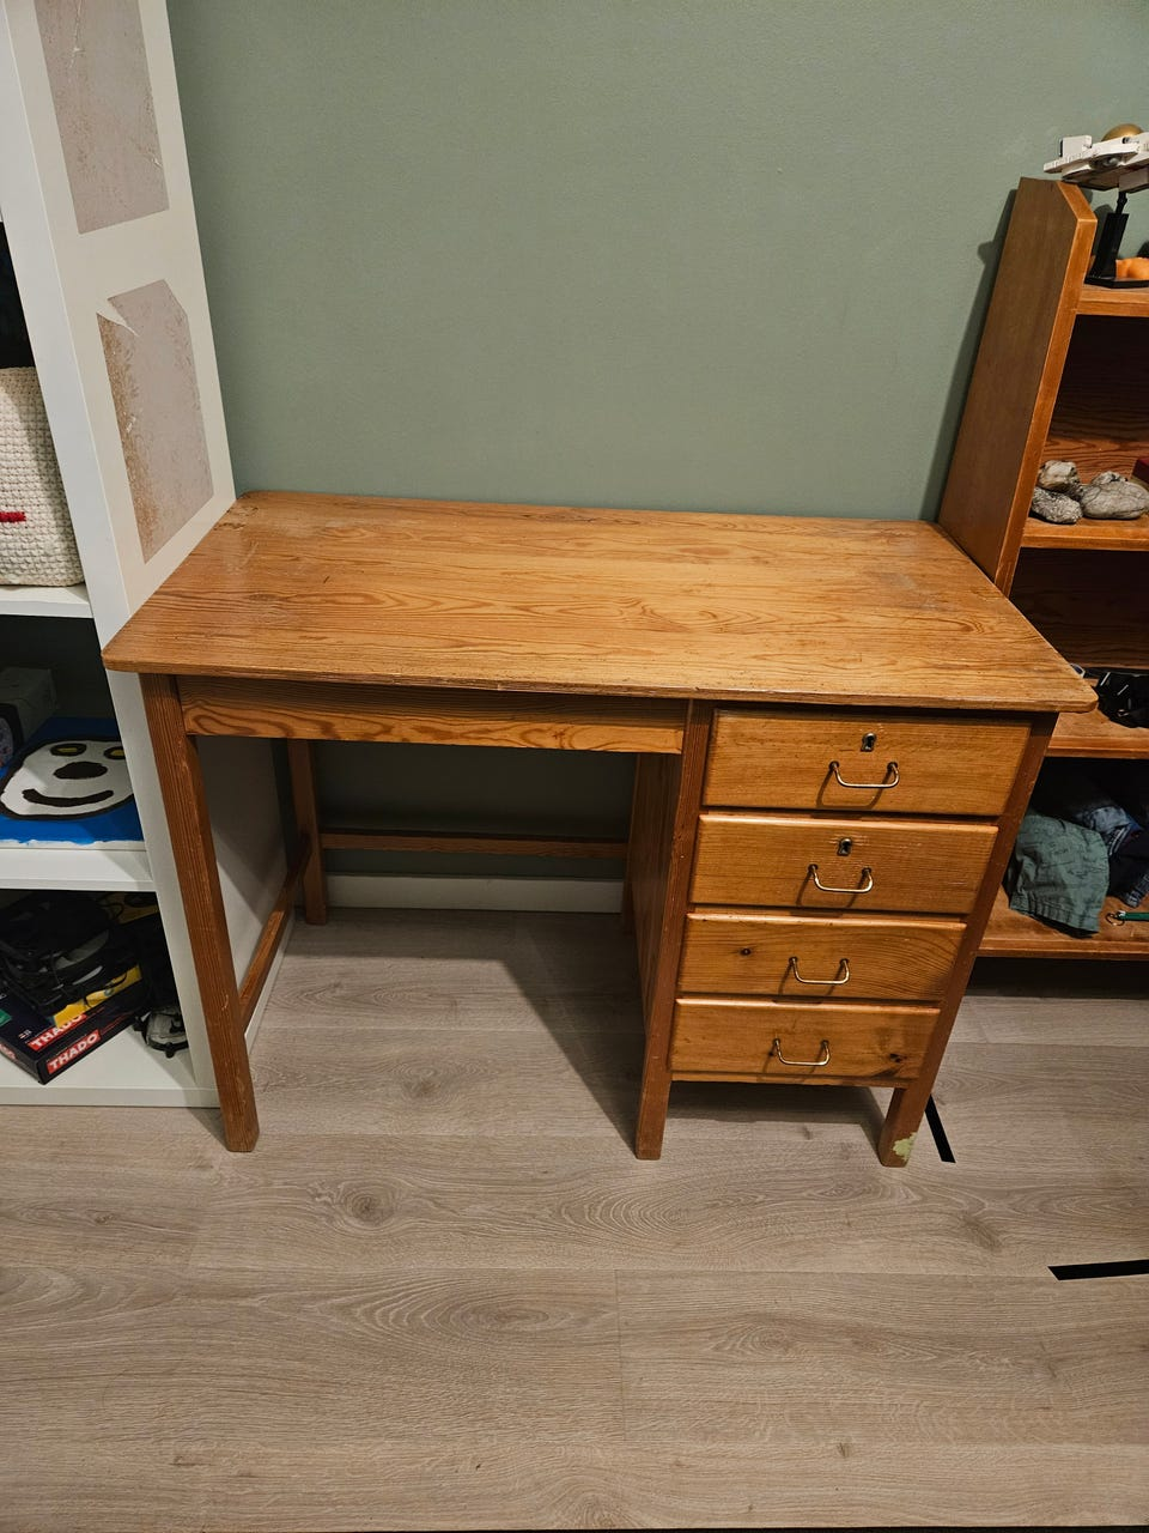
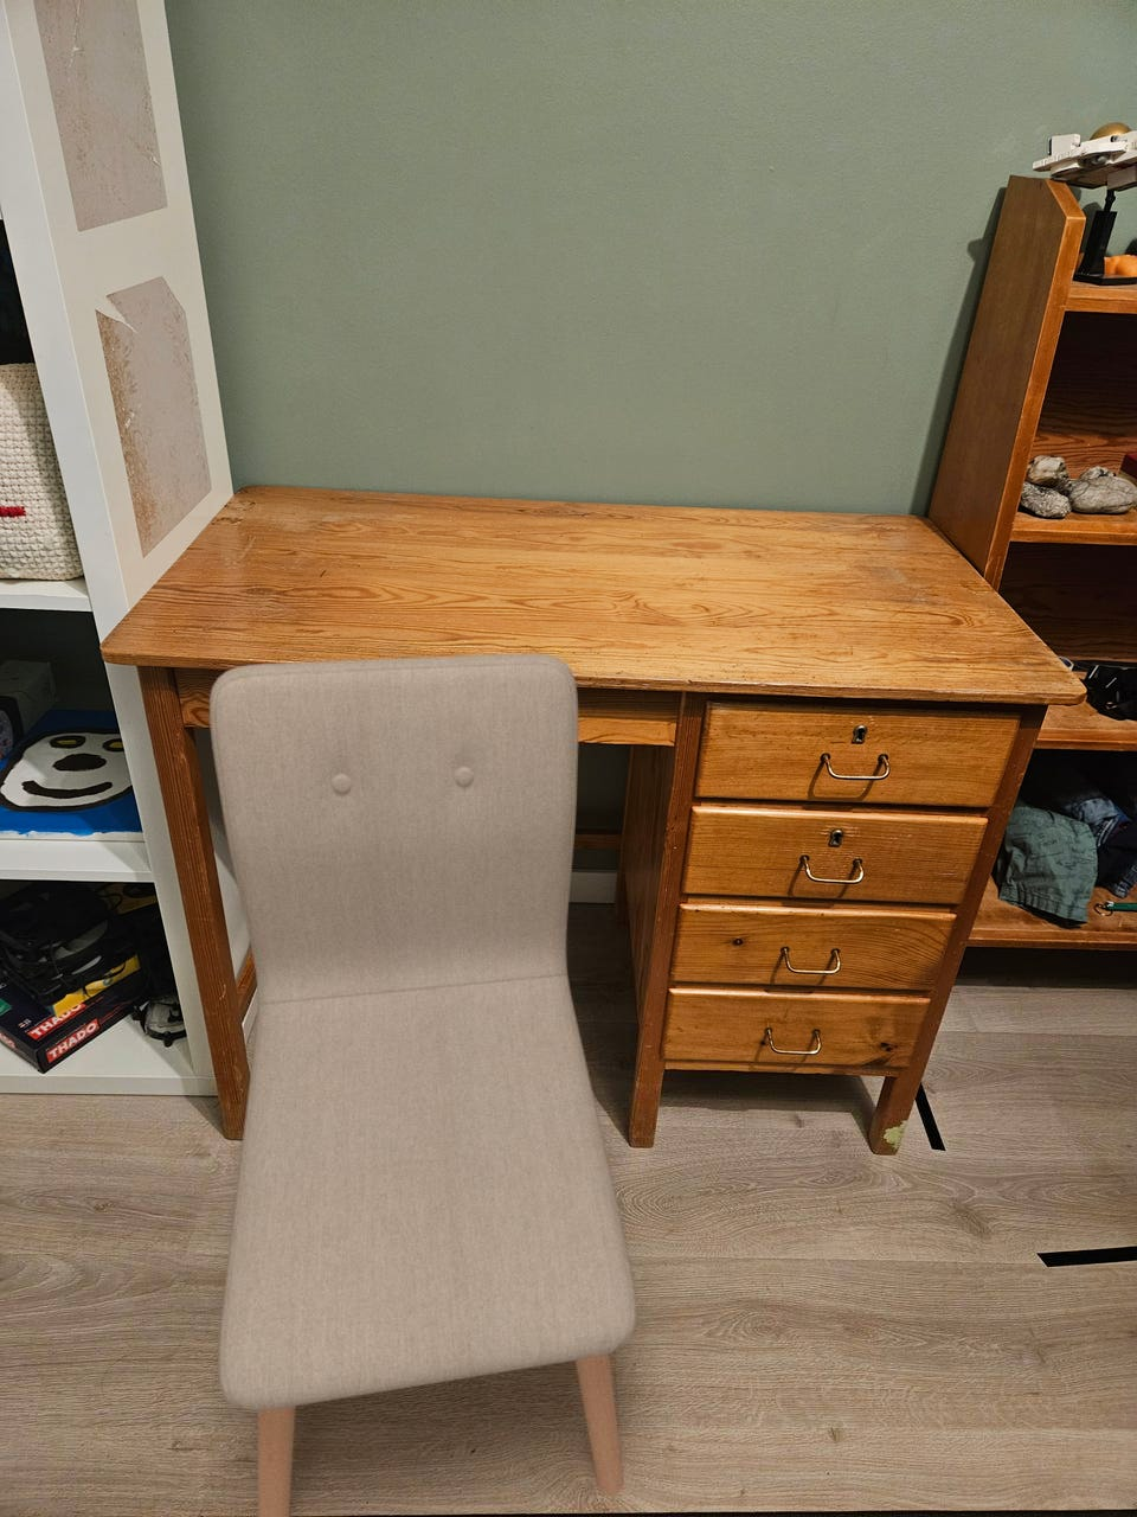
+ chair [209,653,639,1517]
